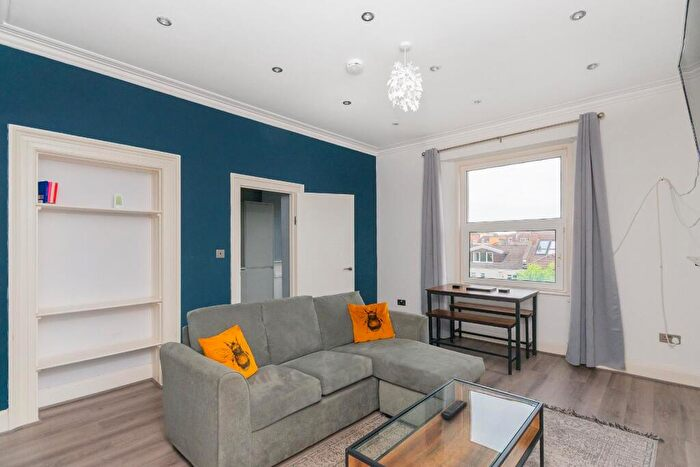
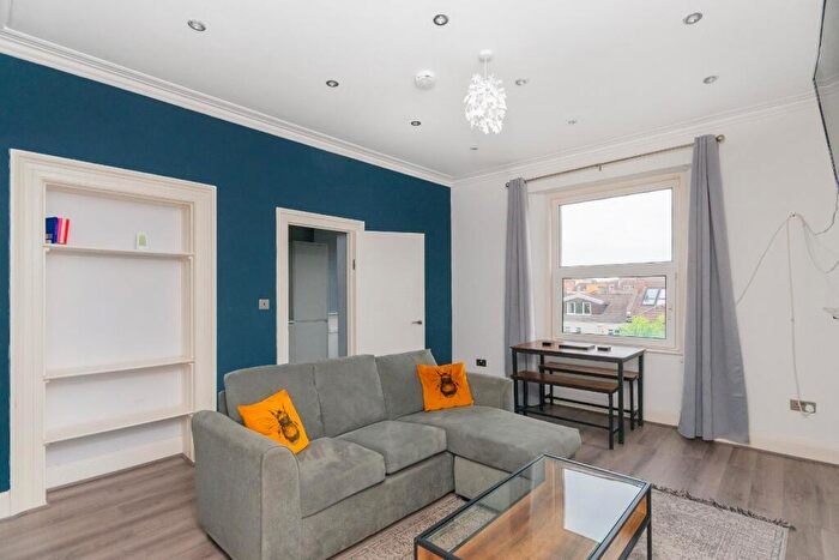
- remote control [440,399,468,420]
